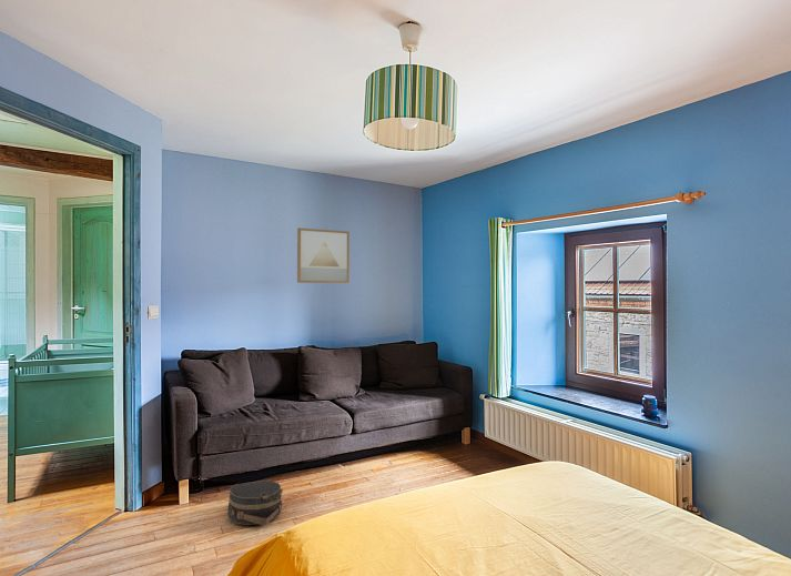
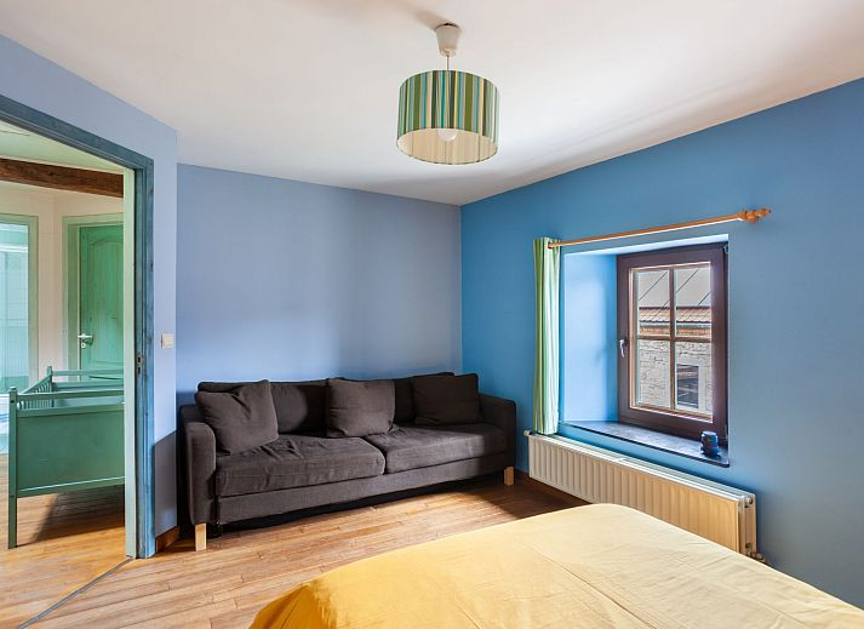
- wall art [296,228,351,284]
- hat box [226,479,284,526]
